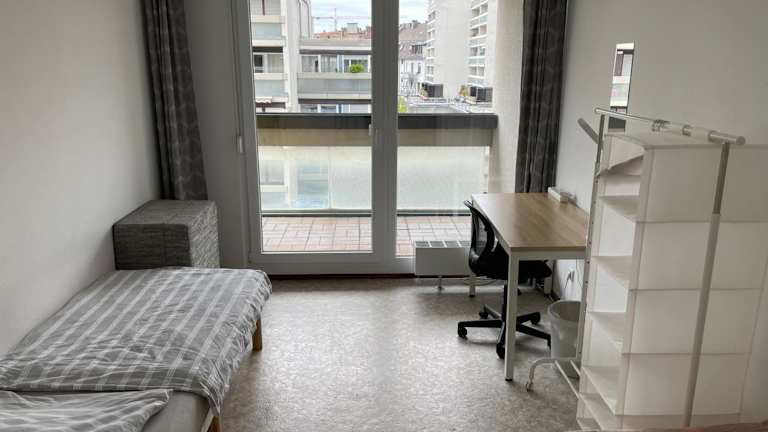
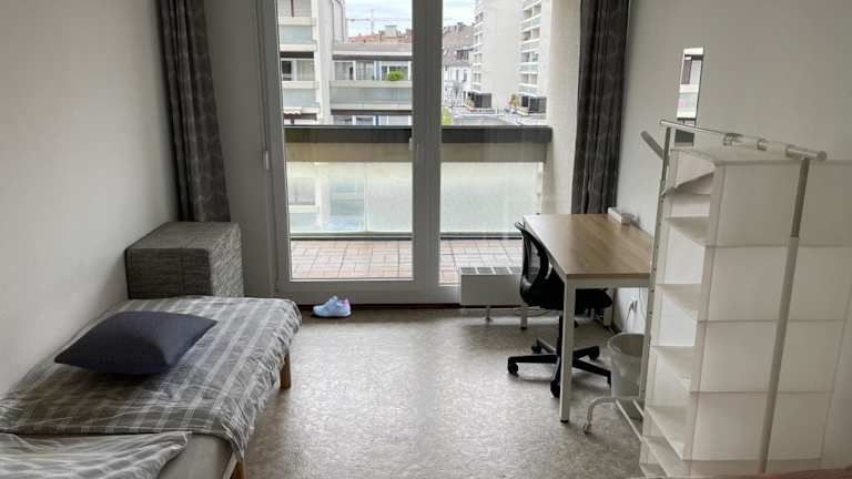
+ shoe [312,295,352,318]
+ pillow [52,309,219,376]
